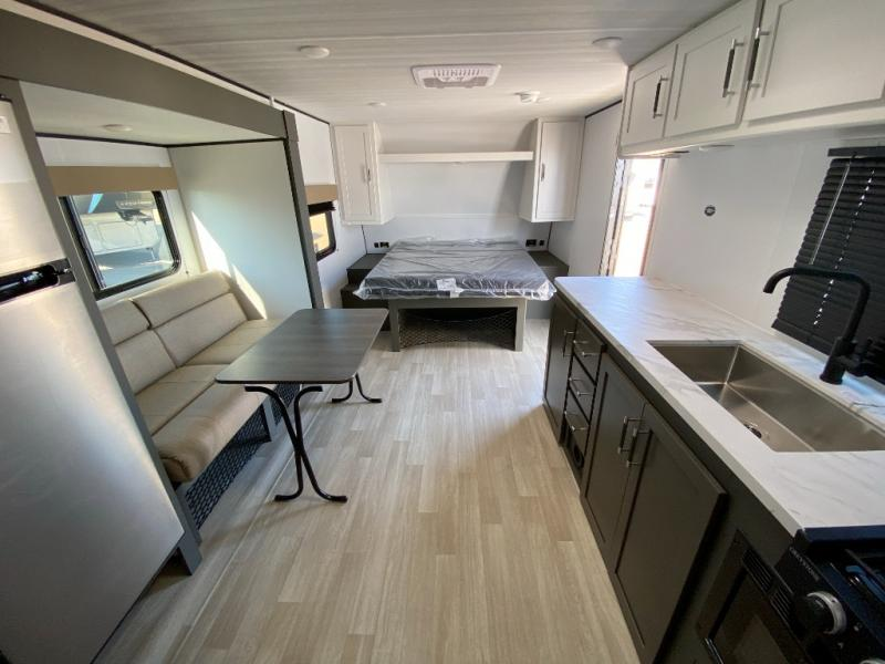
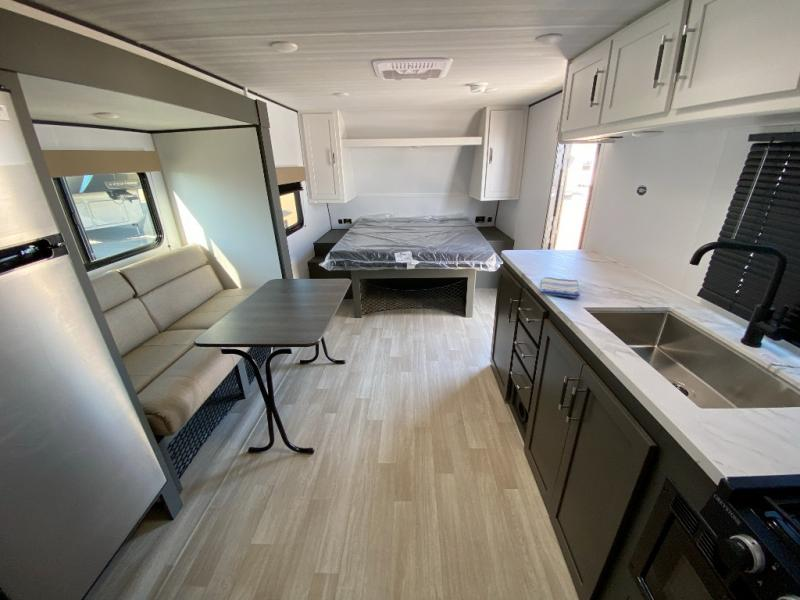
+ dish towel [540,276,581,299]
